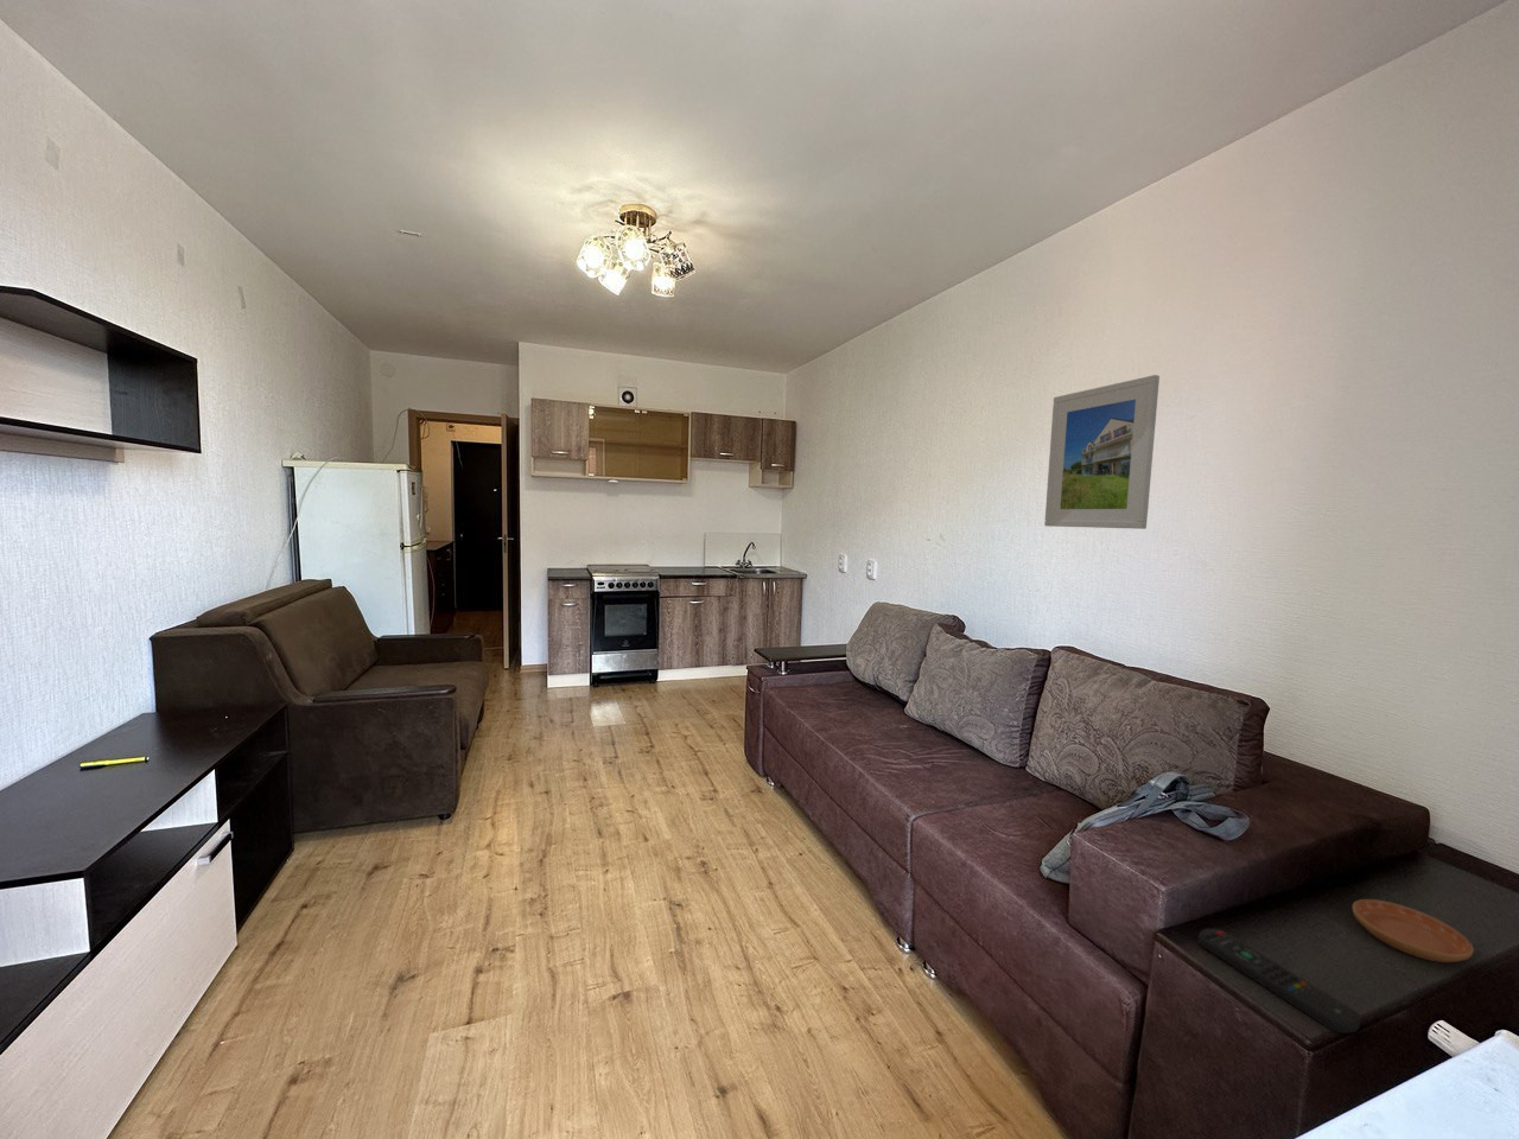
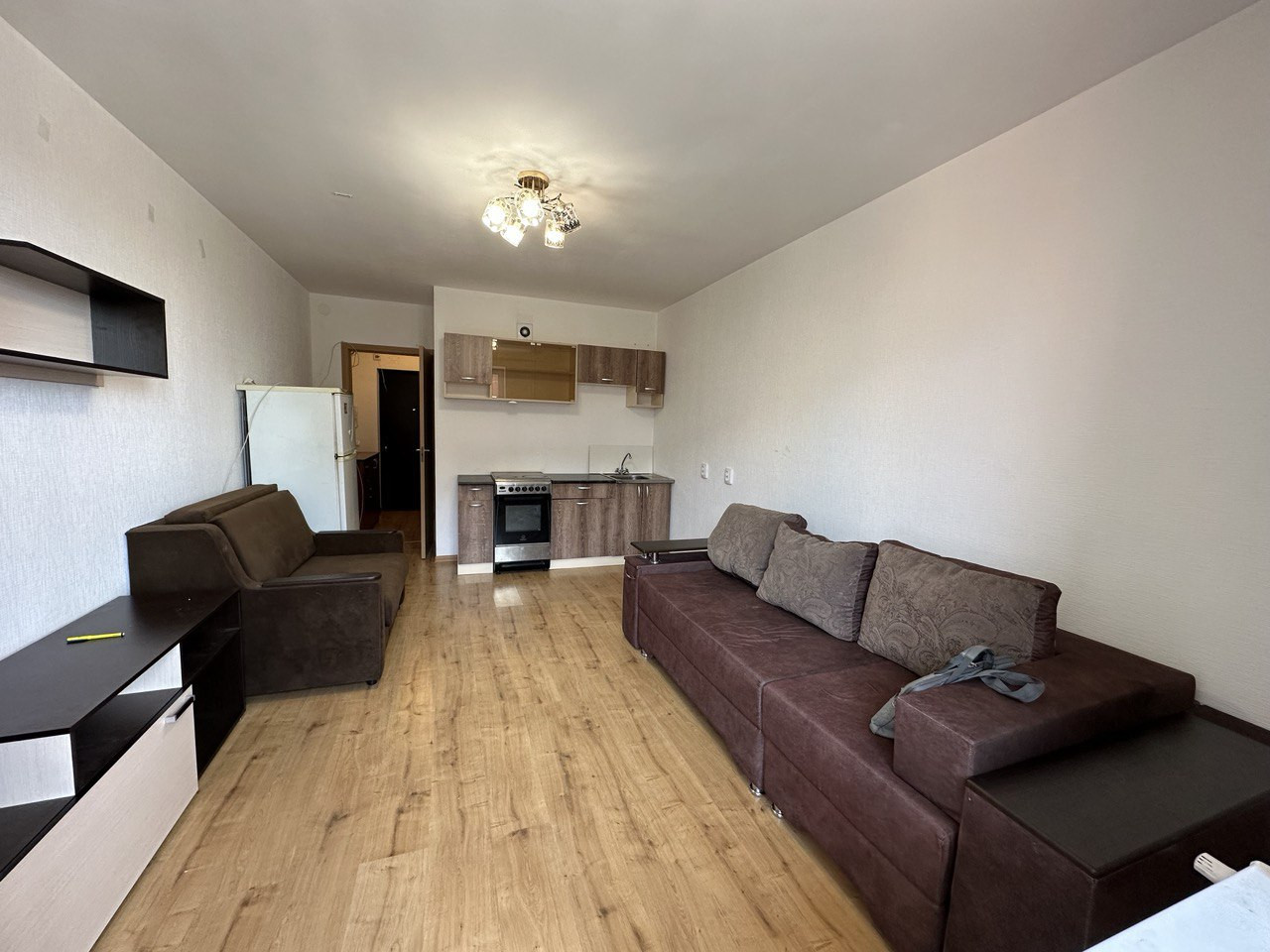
- remote control [1197,927,1361,1035]
- saucer [1352,899,1475,963]
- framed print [1043,373,1160,530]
